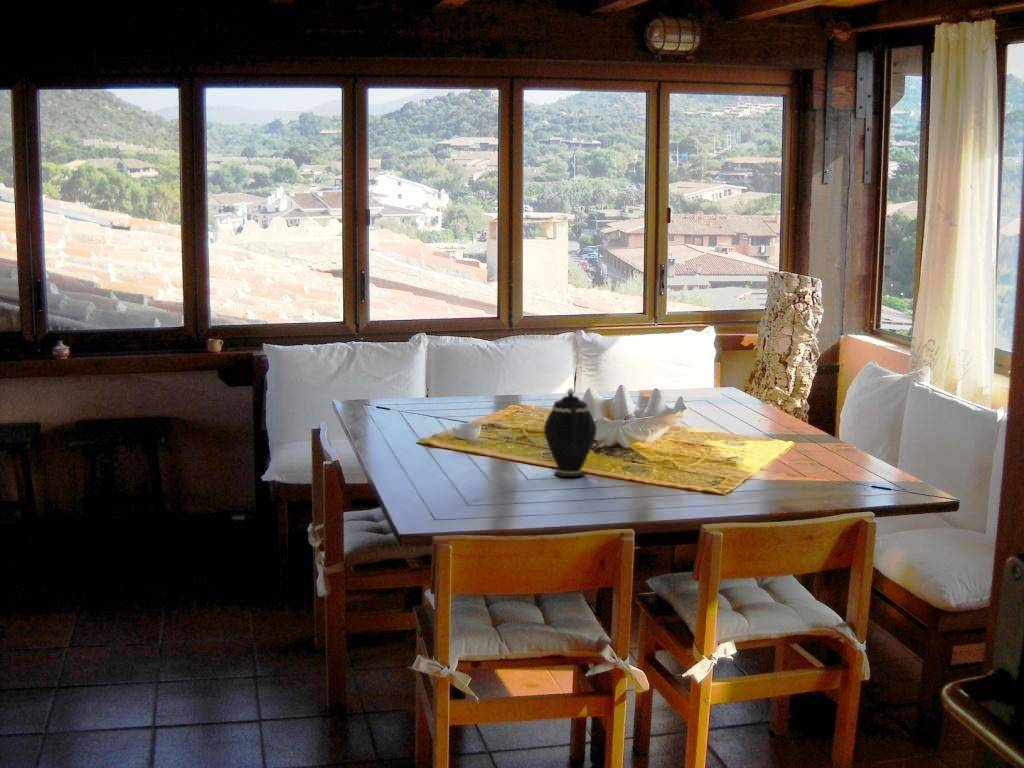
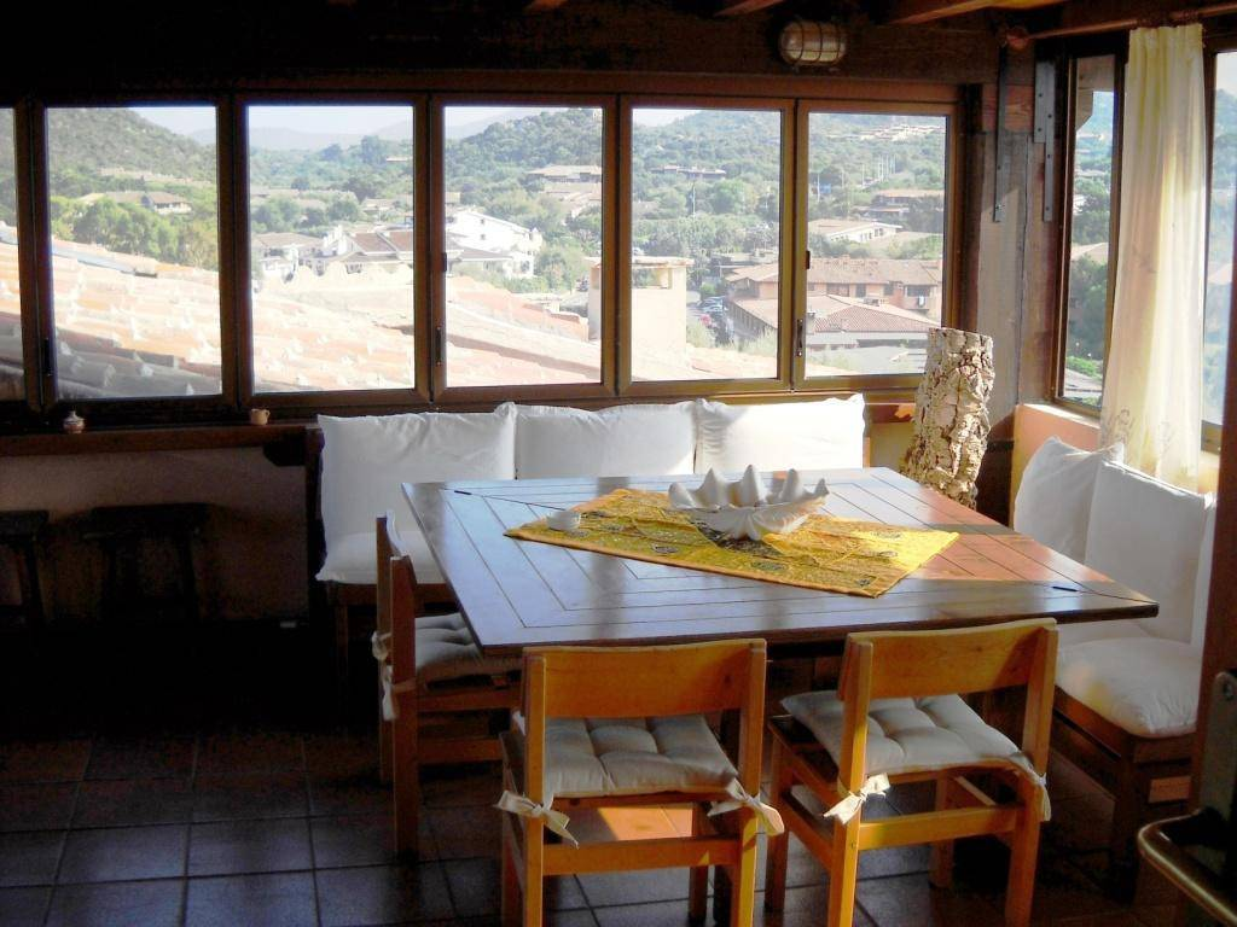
- teapot [543,387,598,478]
